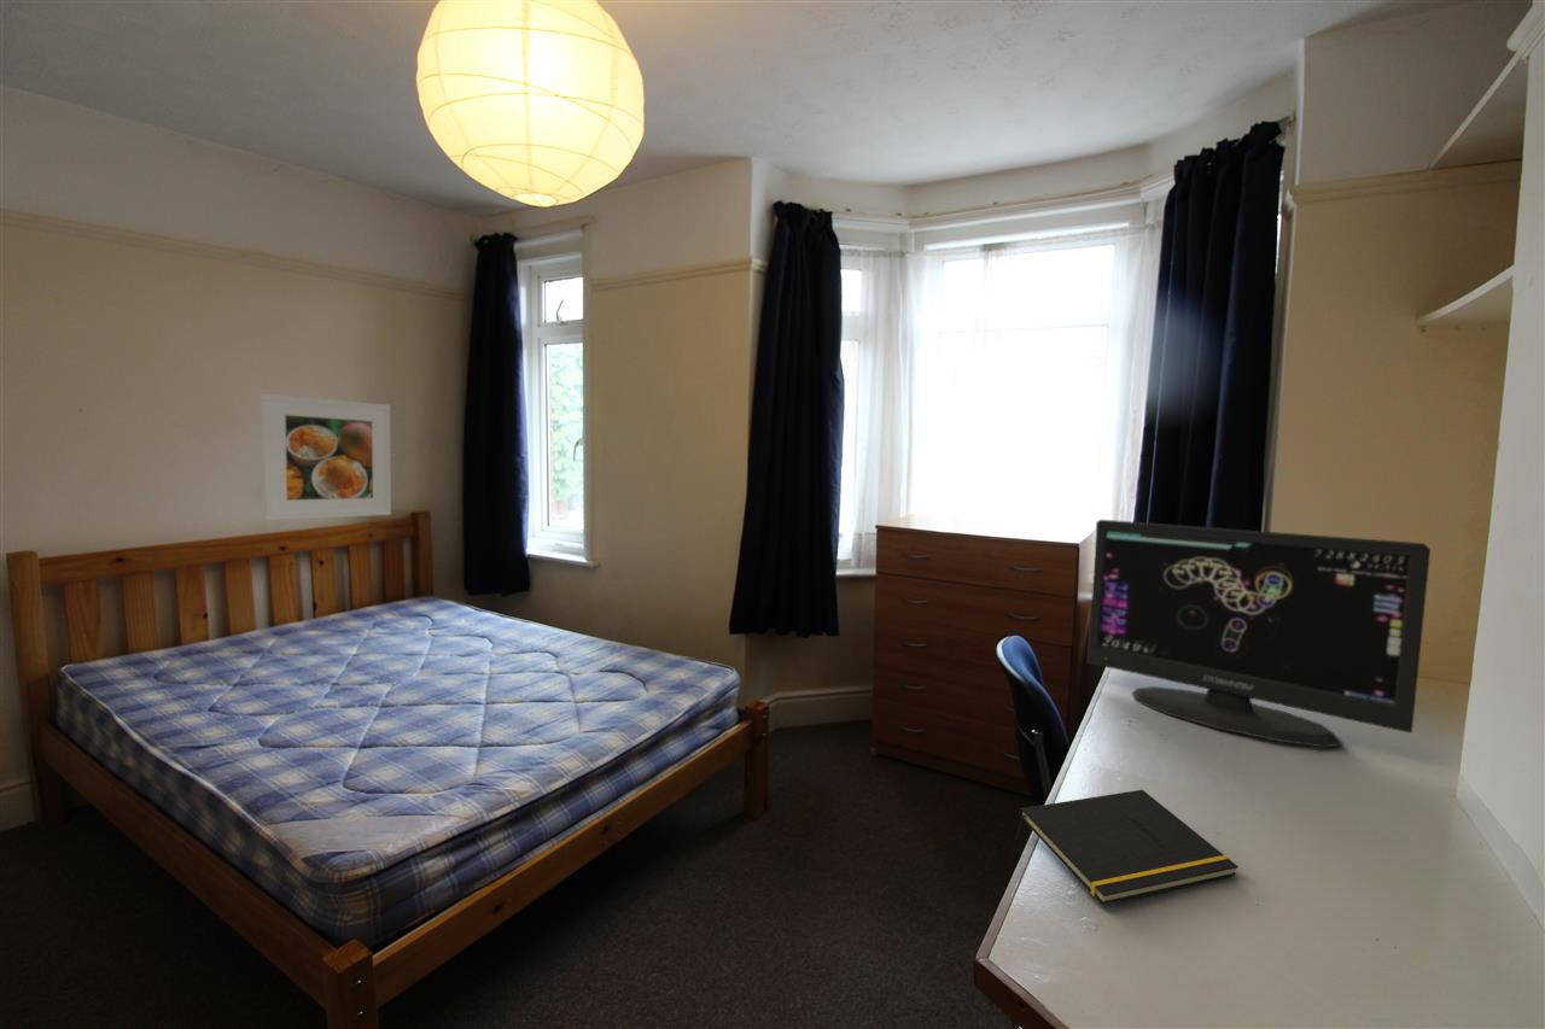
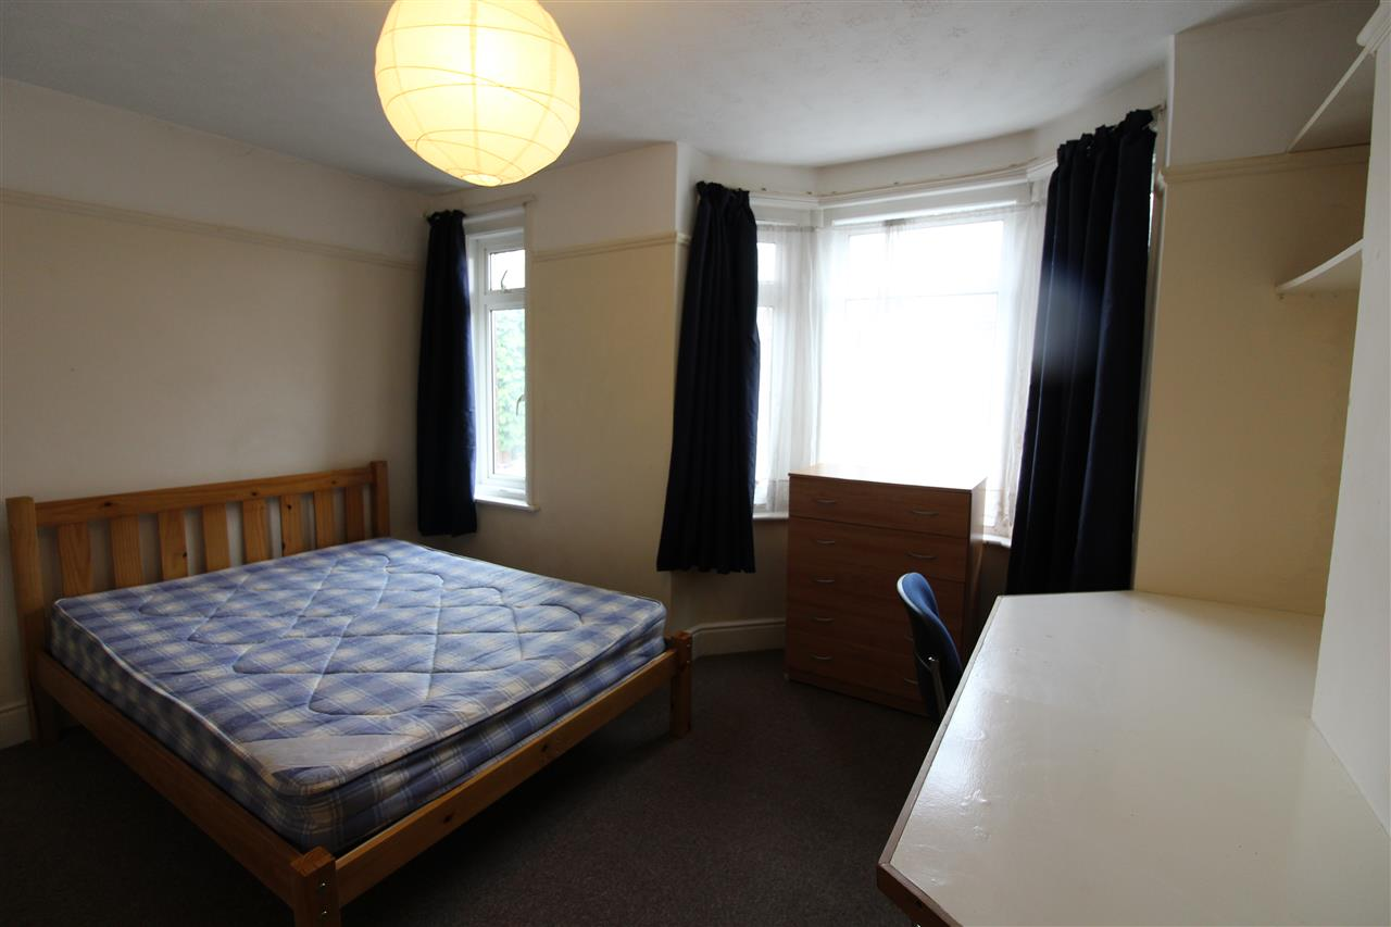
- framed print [260,392,392,521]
- notepad [1014,789,1240,905]
- computer monitor [1086,519,1432,748]
